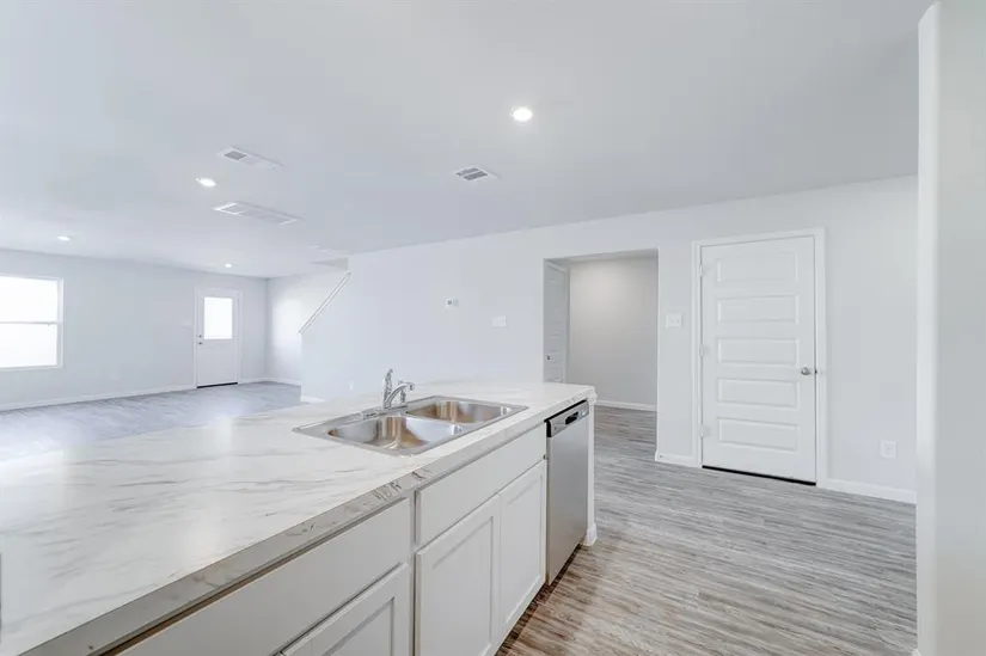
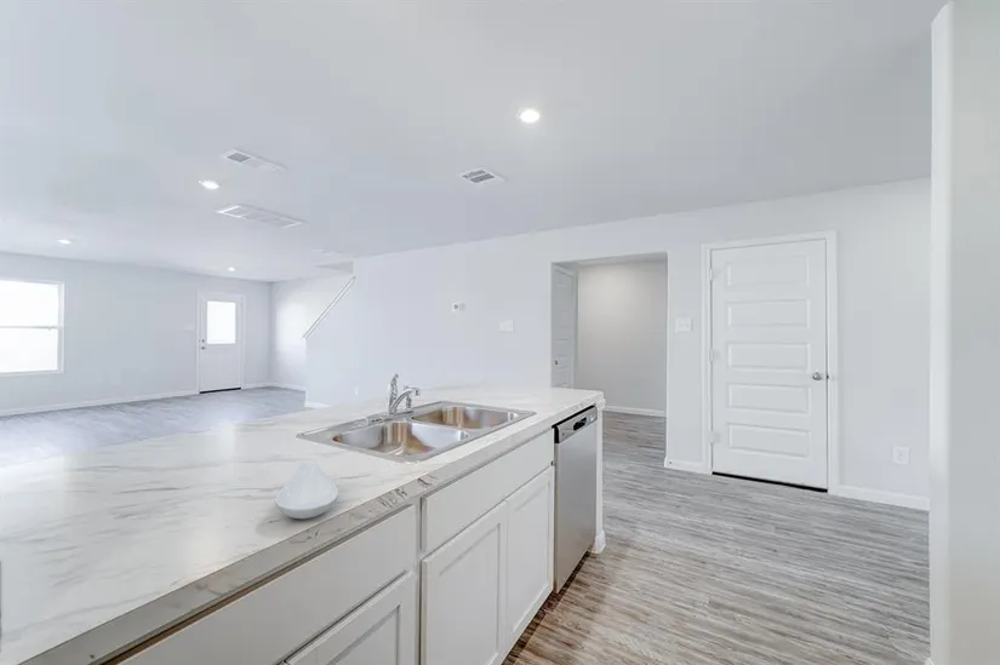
+ spoon rest [274,460,339,520]
